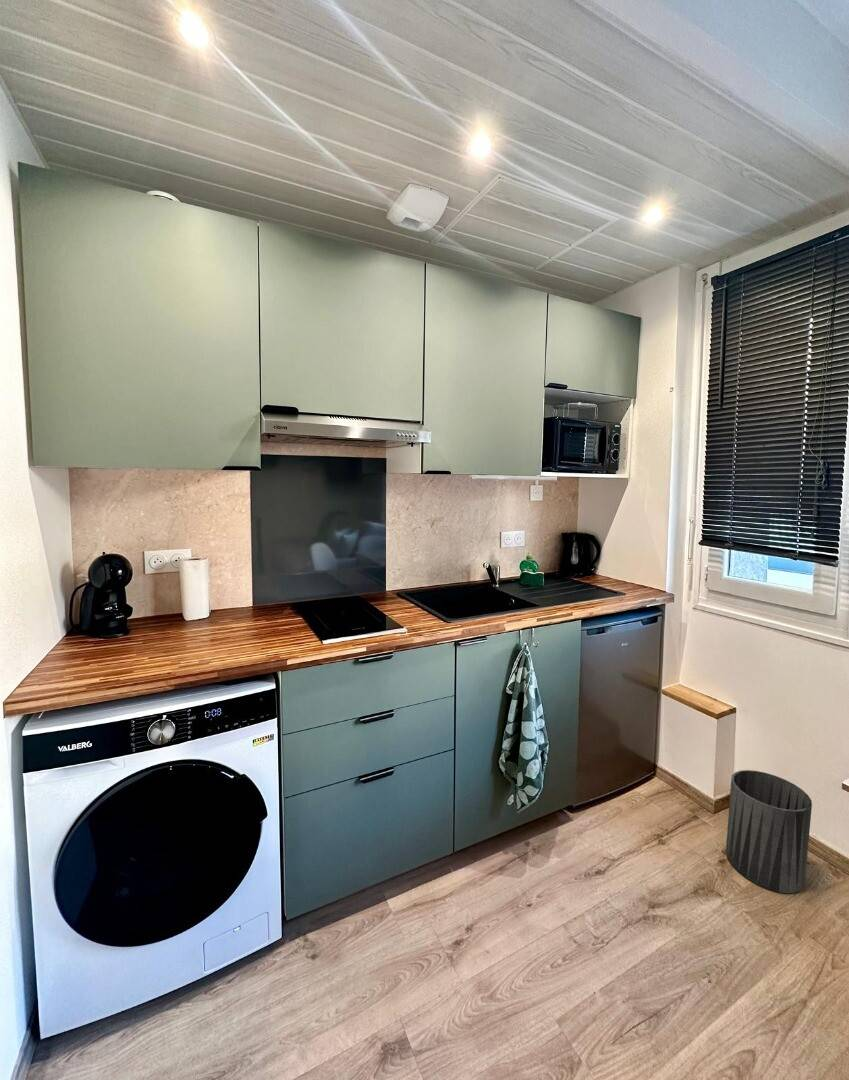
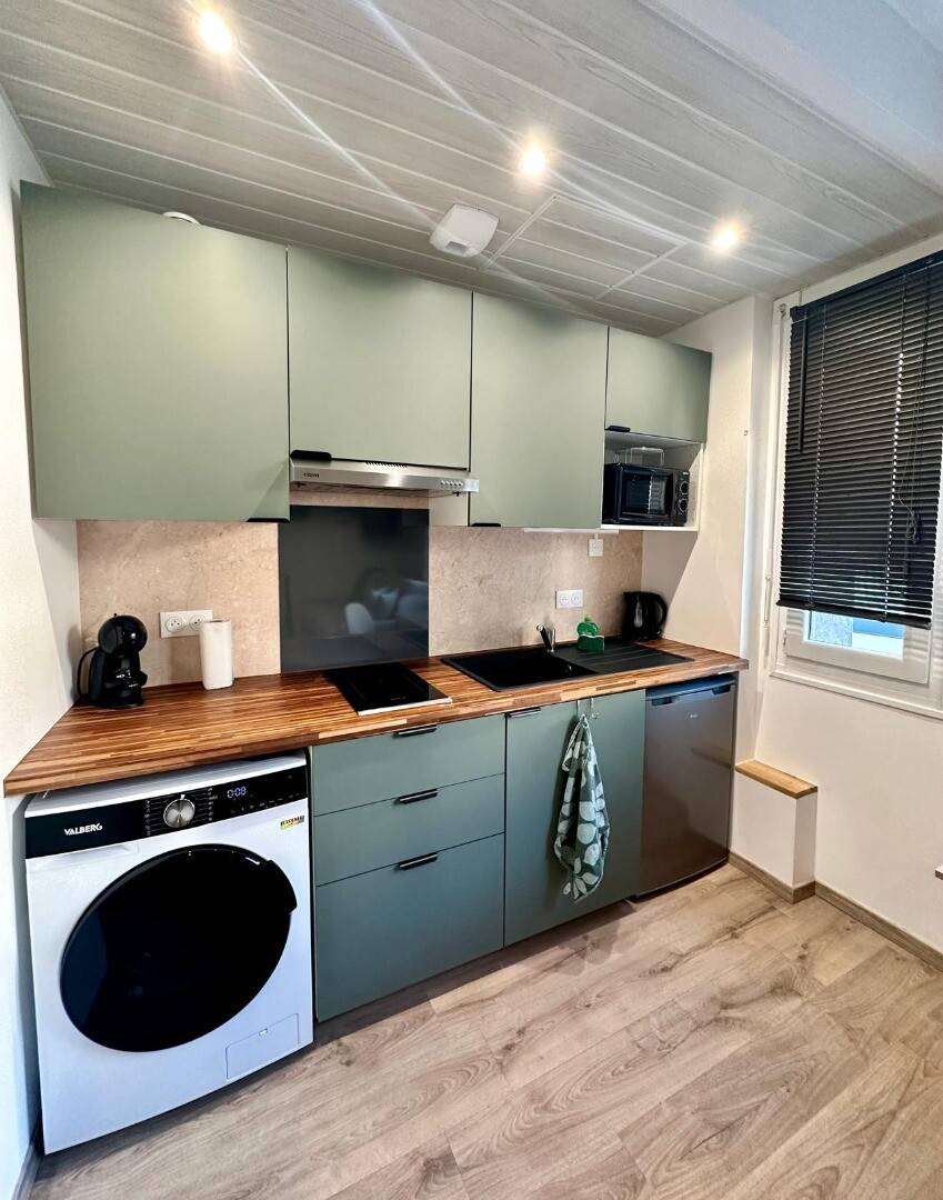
- trash can [725,769,813,894]
